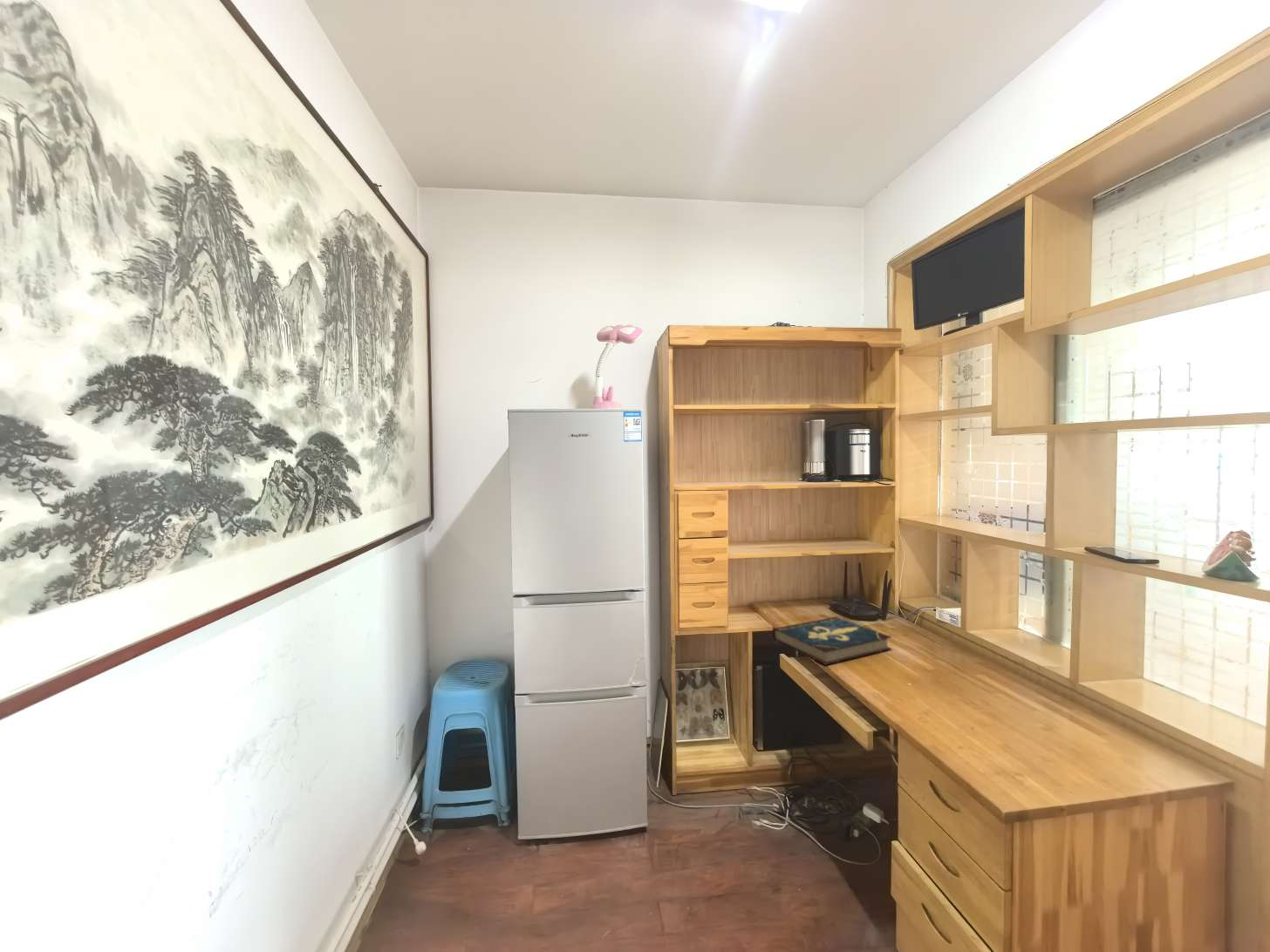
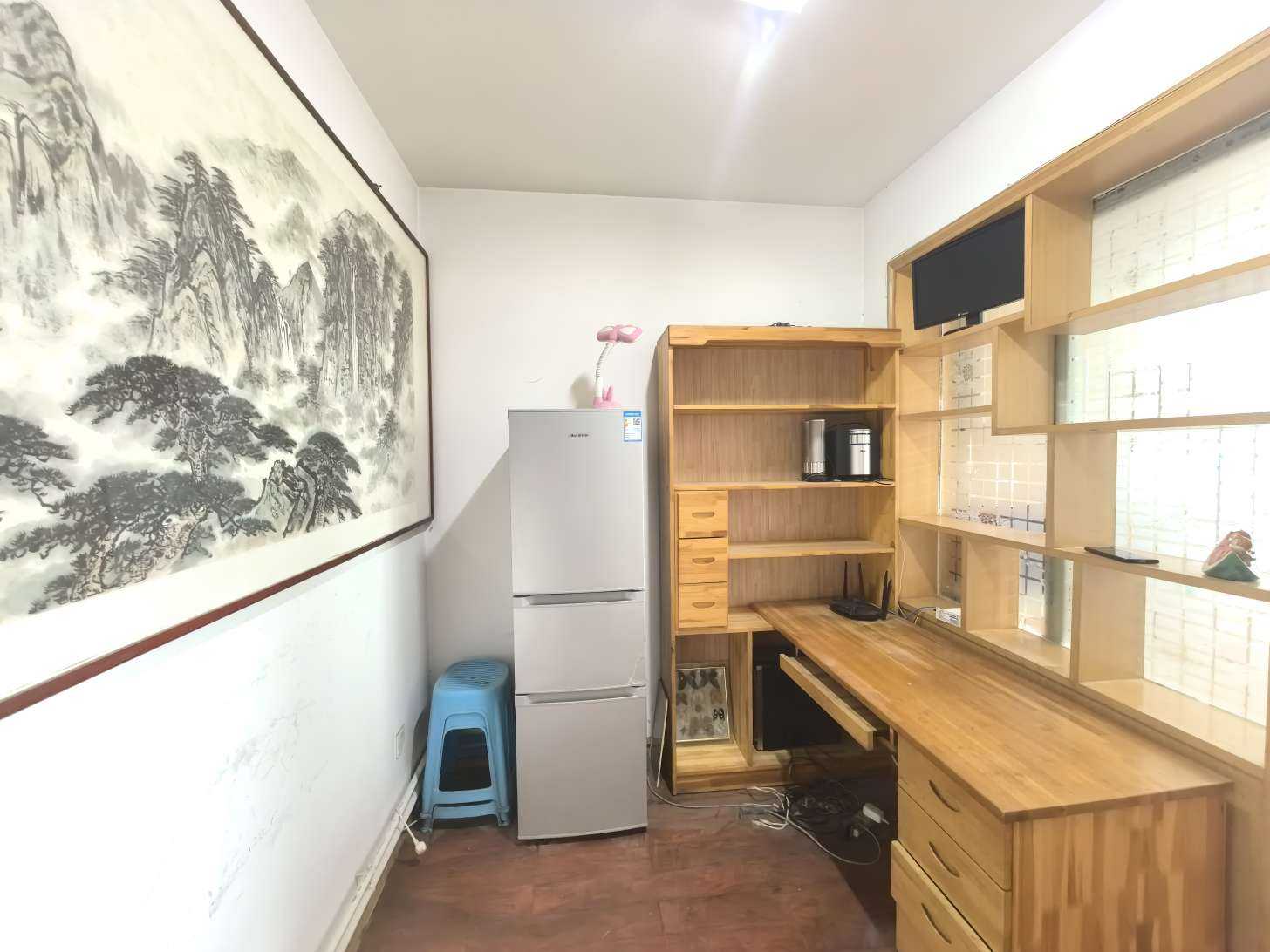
- book [771,616,892,666]
